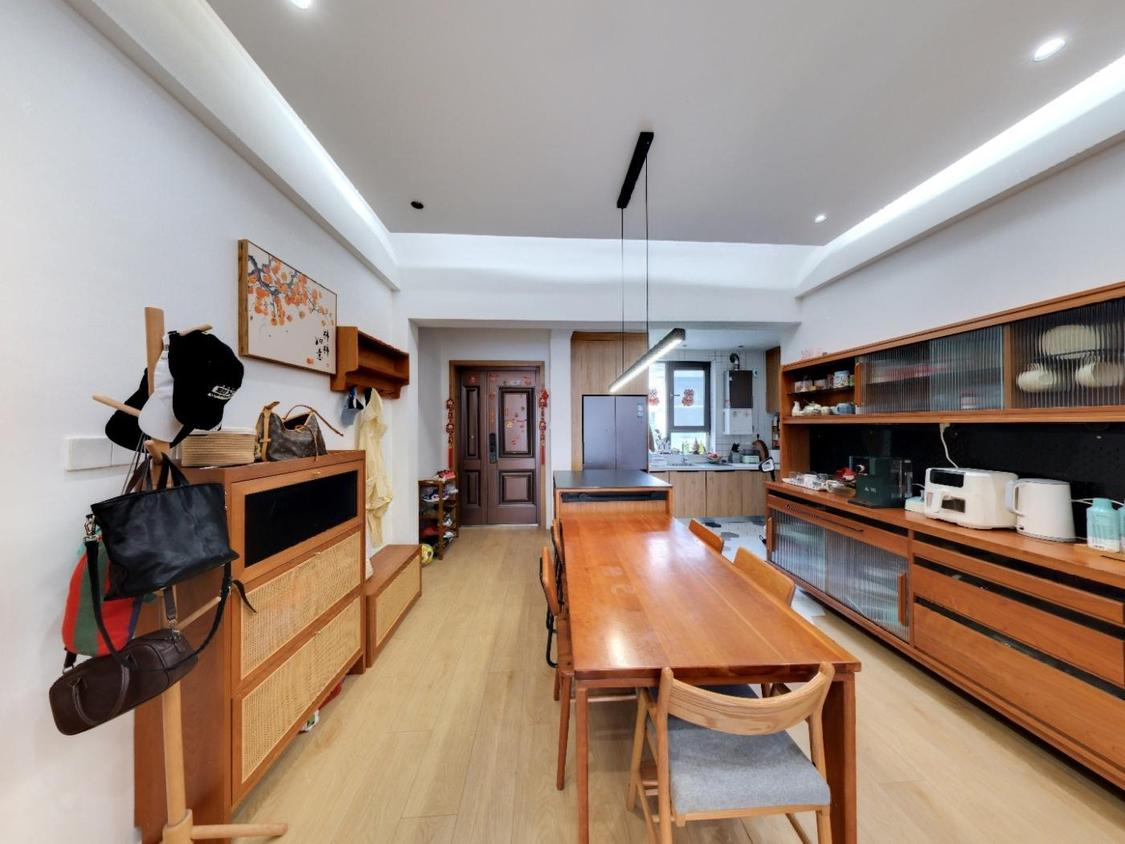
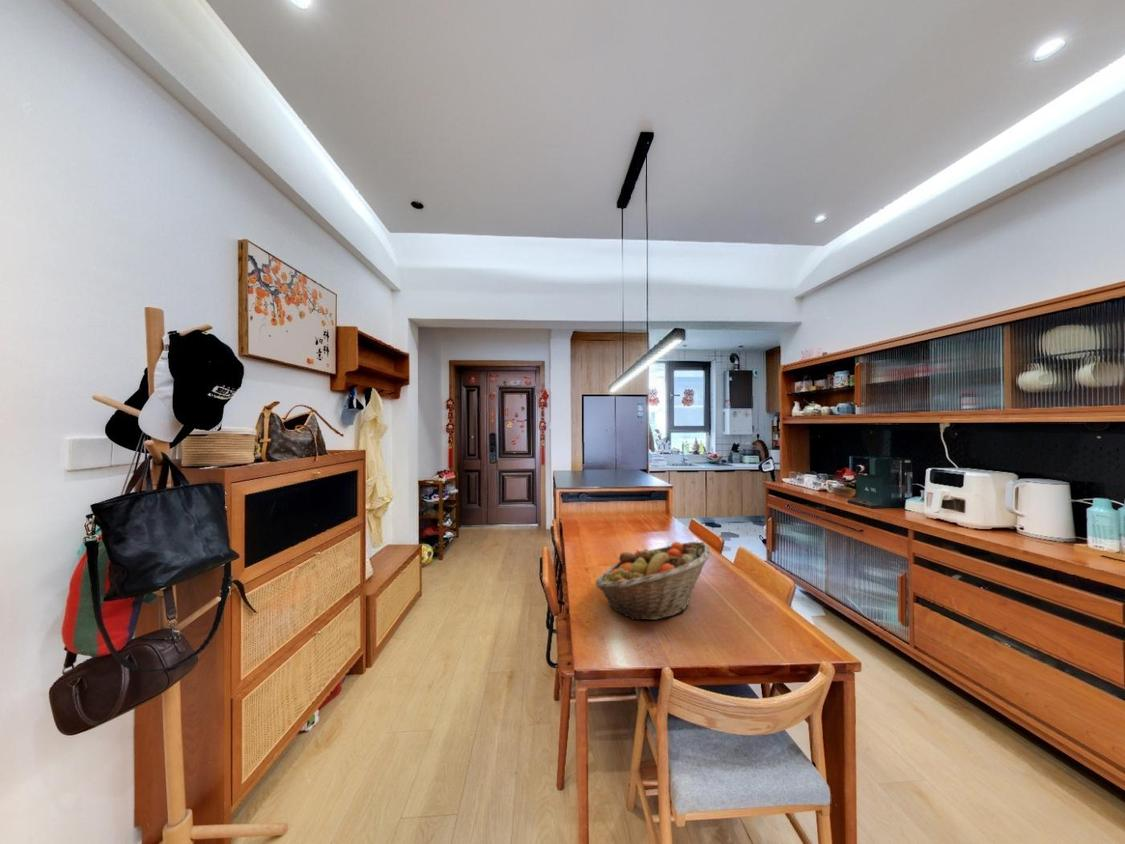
+ fruit basket [594,541,712,621]
